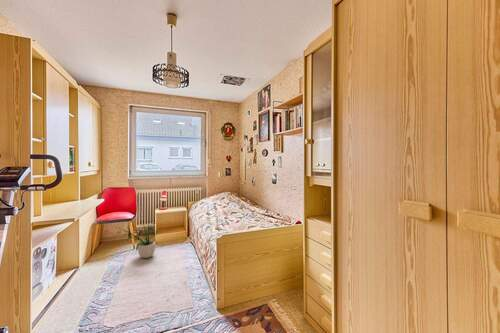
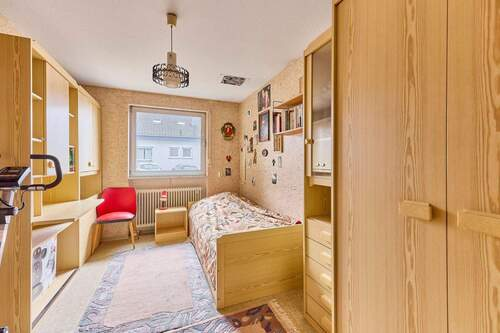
- potted plant [114,220,162,259]
